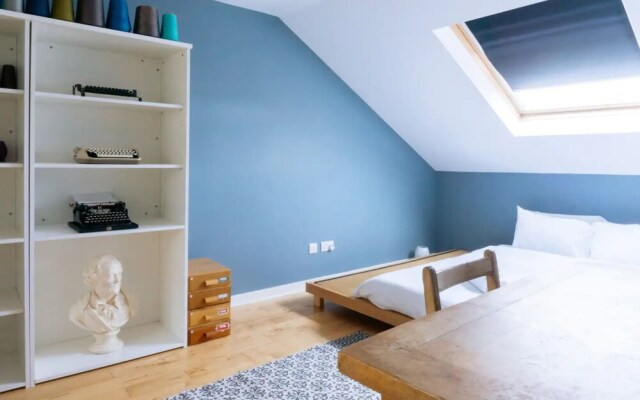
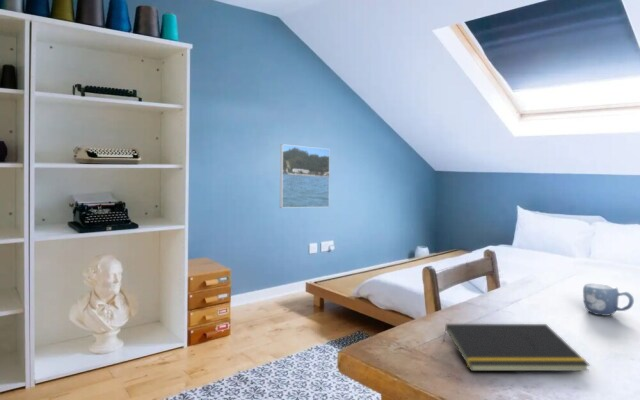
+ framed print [279,143,331,209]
+ notepad [443,323,591,372]
+ mug [582,283,635,317]
